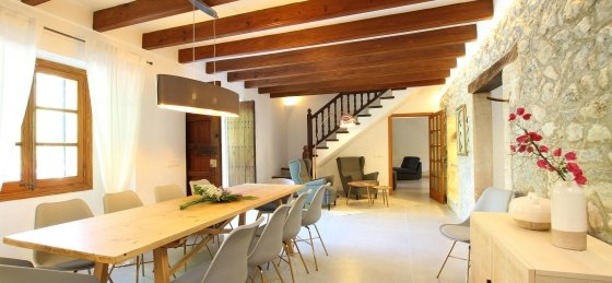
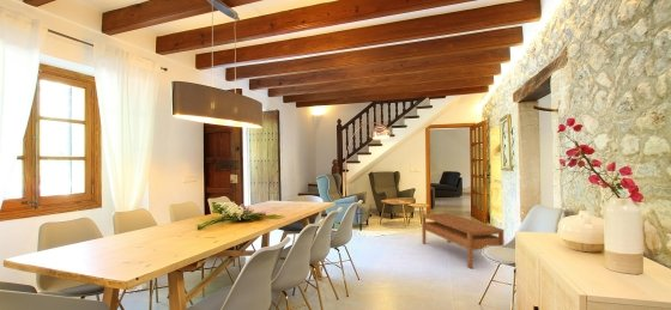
+ coffee table [421,212,506,269]
